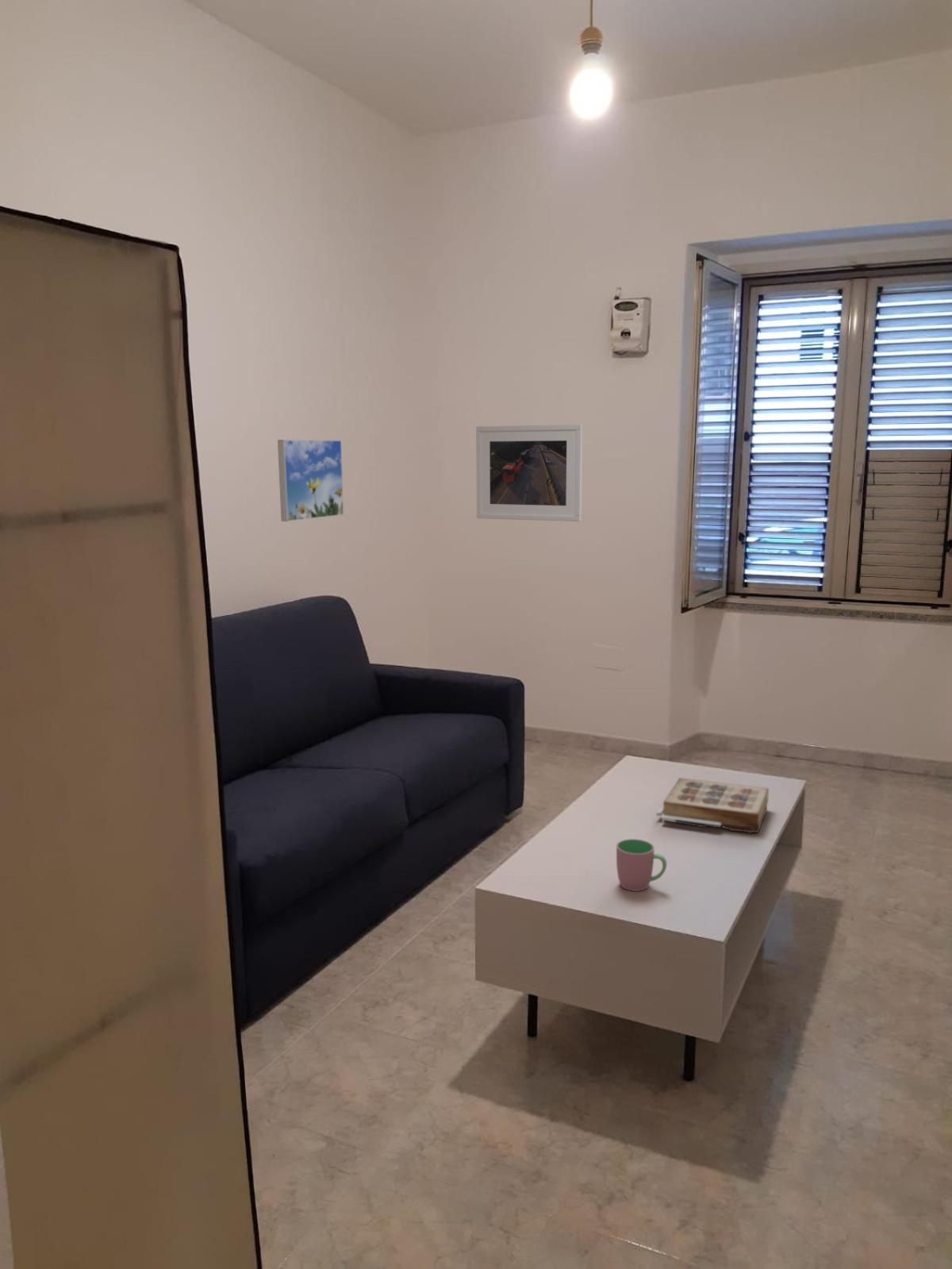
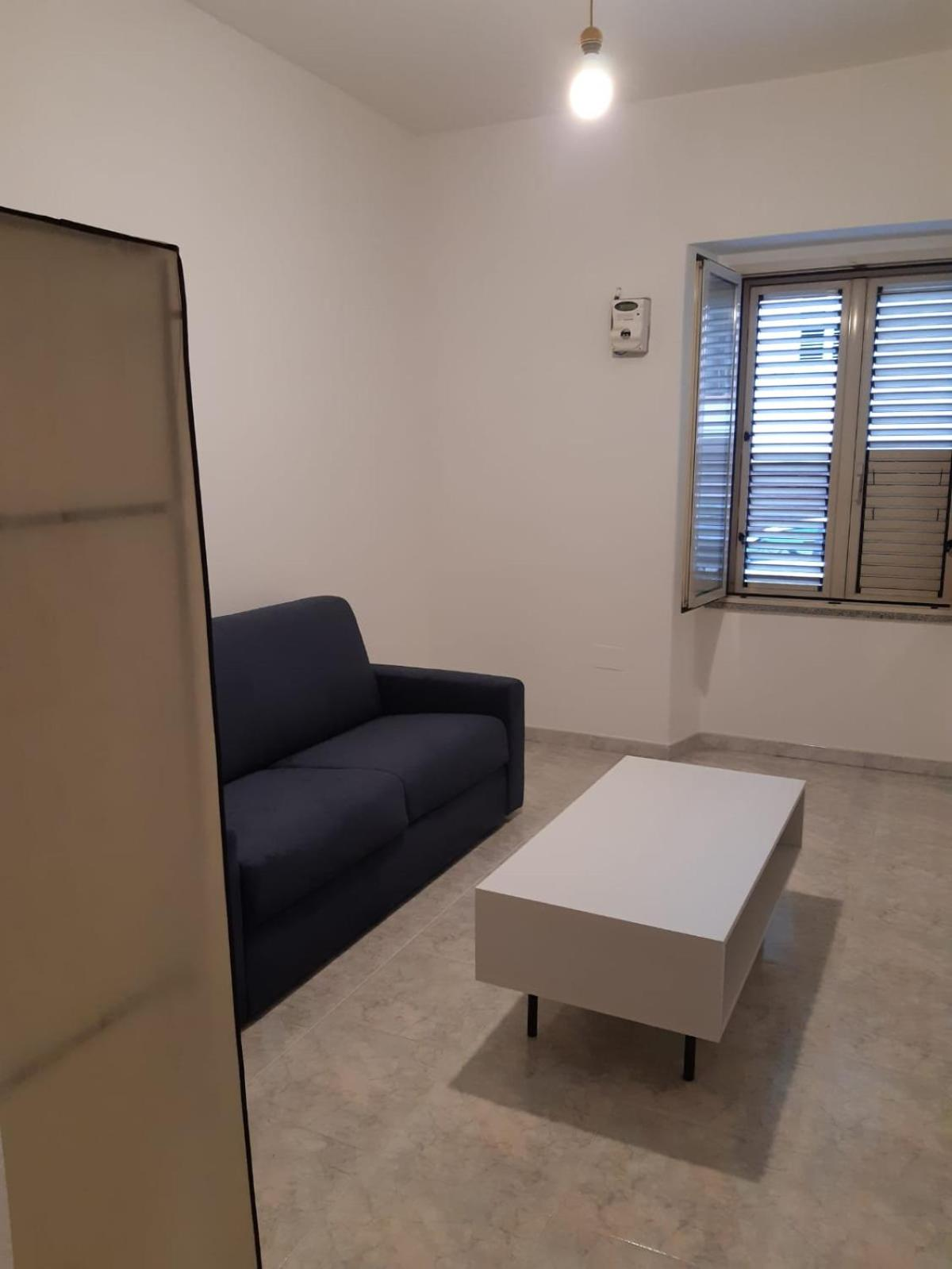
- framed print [475,424,583,522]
- cup [616,838,667,892]
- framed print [277,439,344,522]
- book [656,777,770,833]
